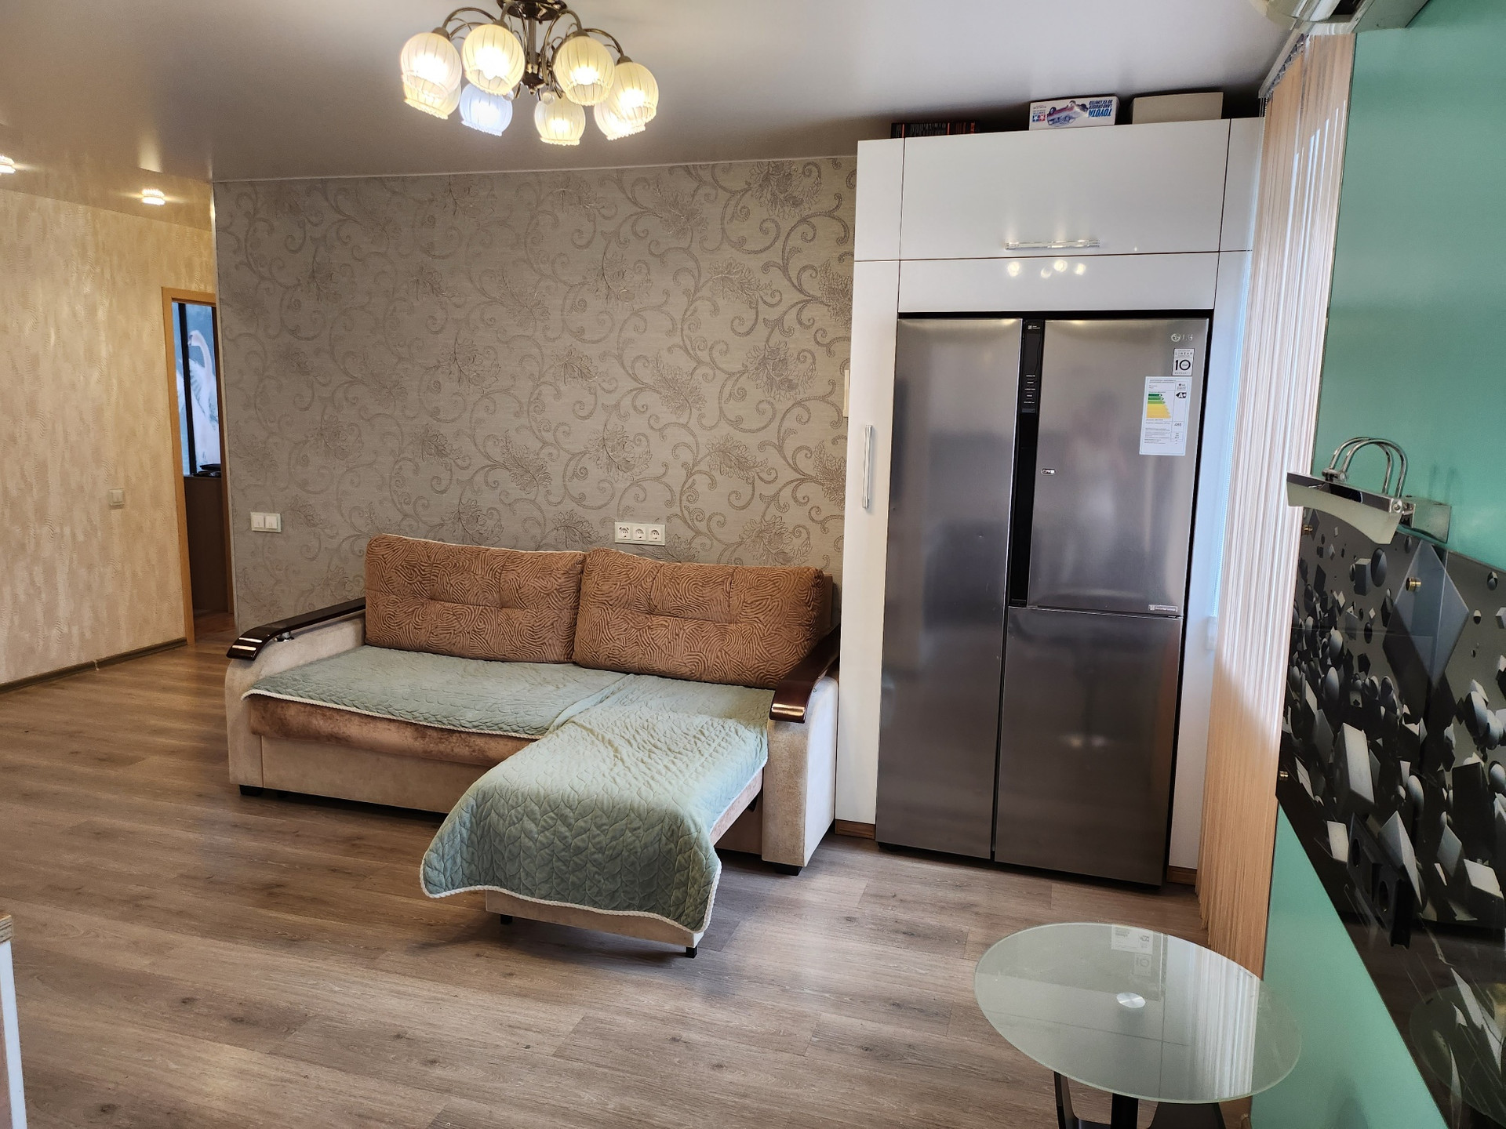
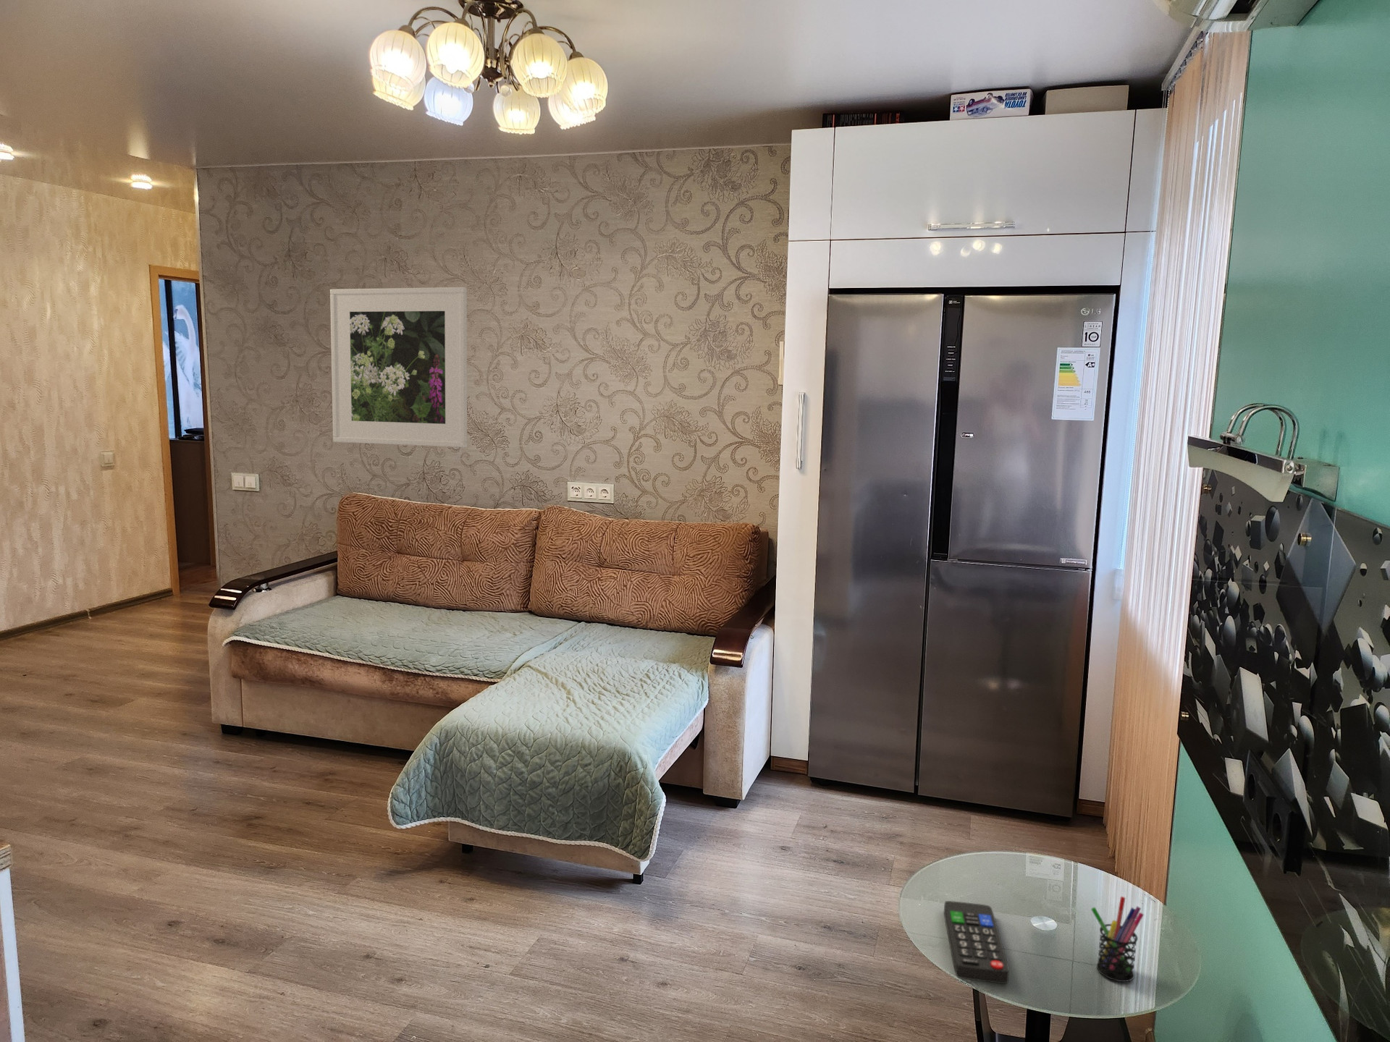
+ remote control [943,900,1010,984]
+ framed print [329,287,467,448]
+ pen holder [1090,895,1145,983]
